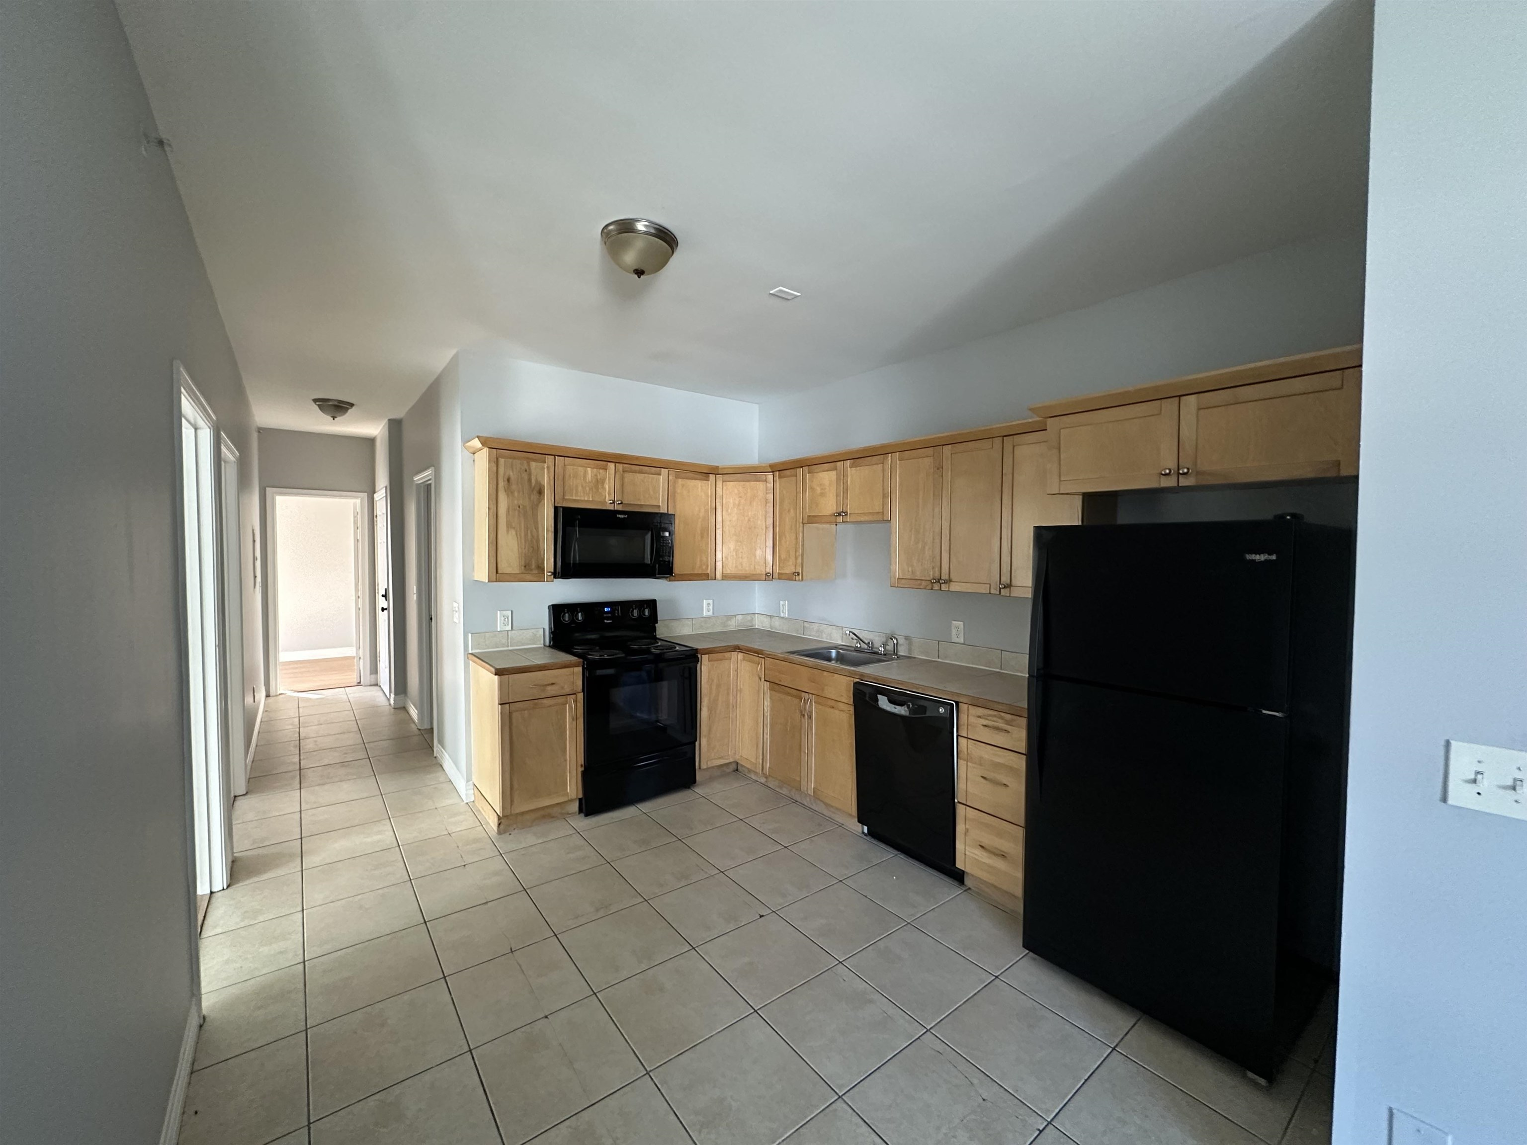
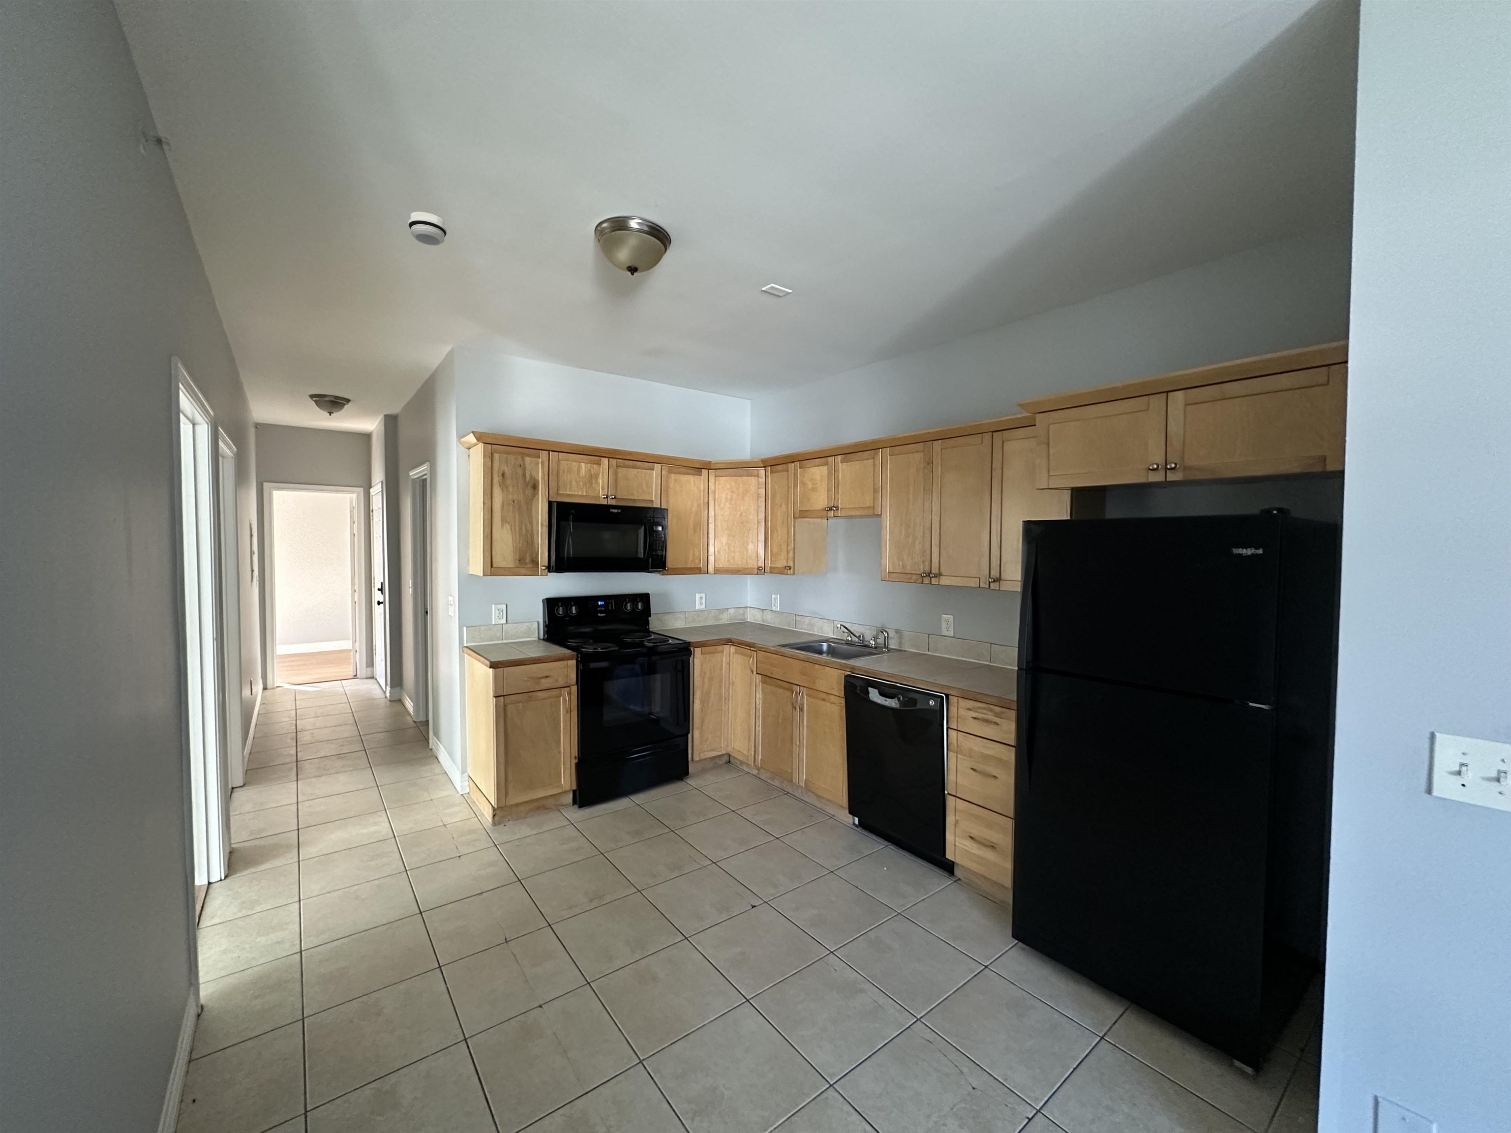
+ smoke detector [408,212,447,246]
